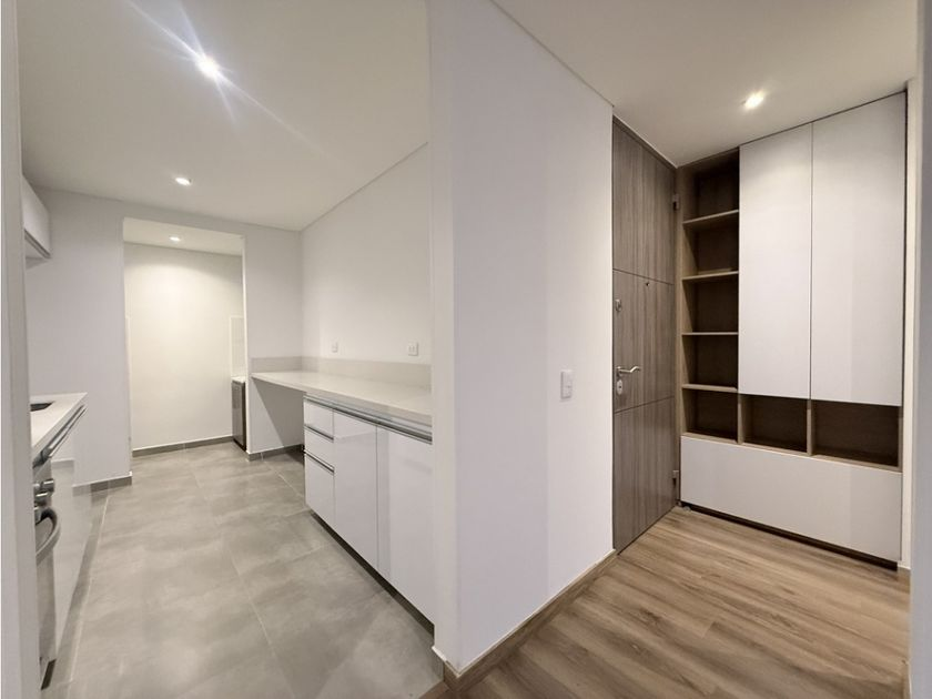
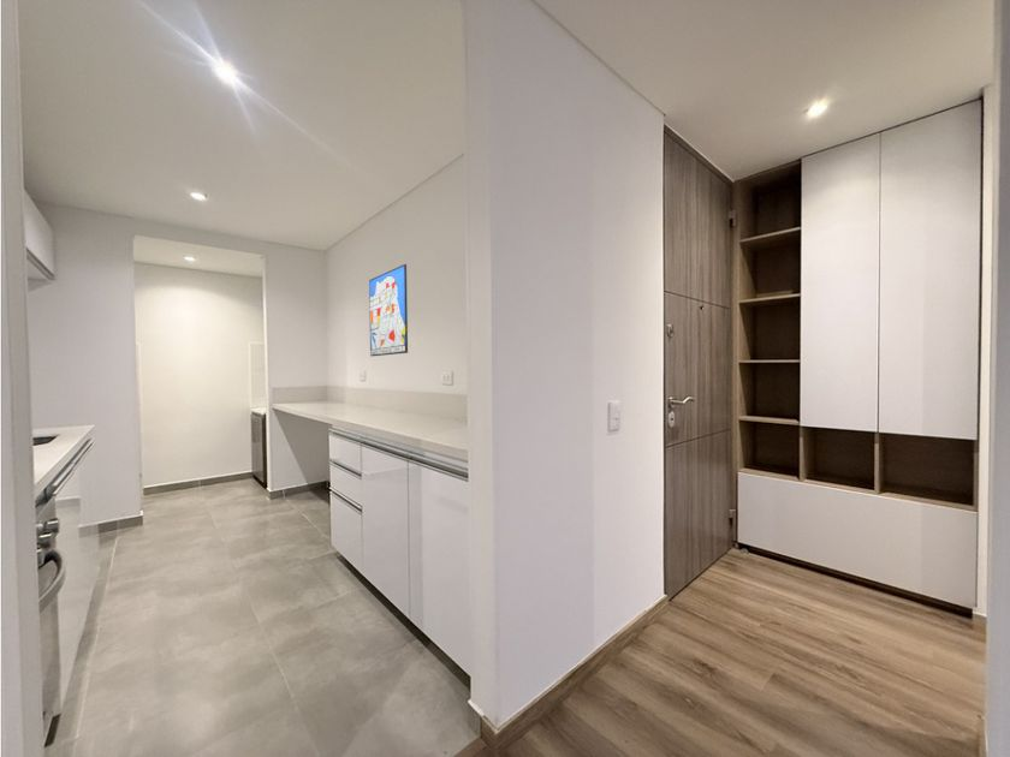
+ wall art [368,263,409,357]
